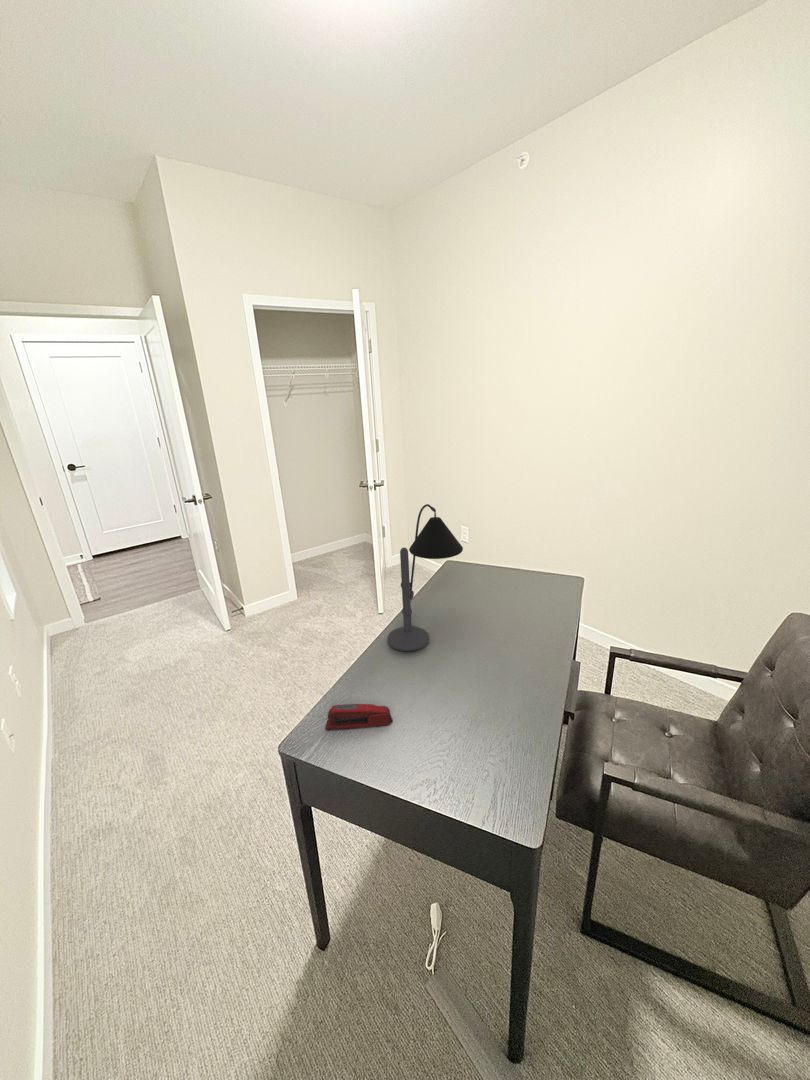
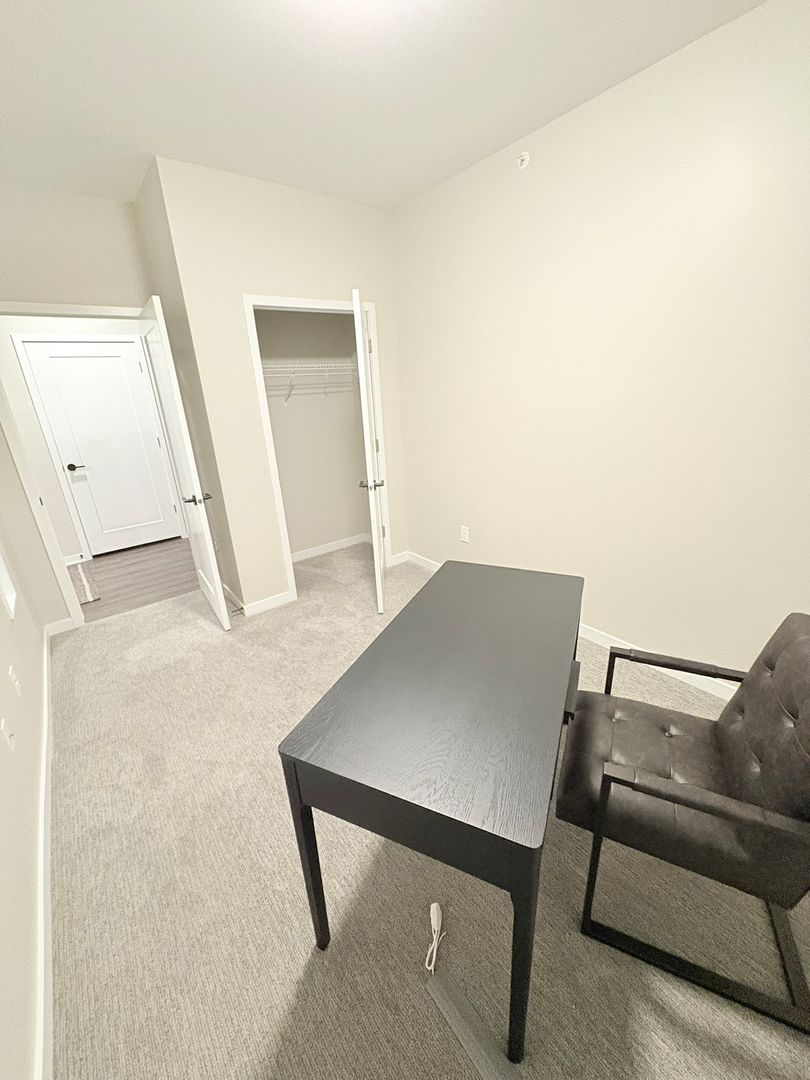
- desk lamp [387,503,464,652]
- stapler [325,703,394,731]
